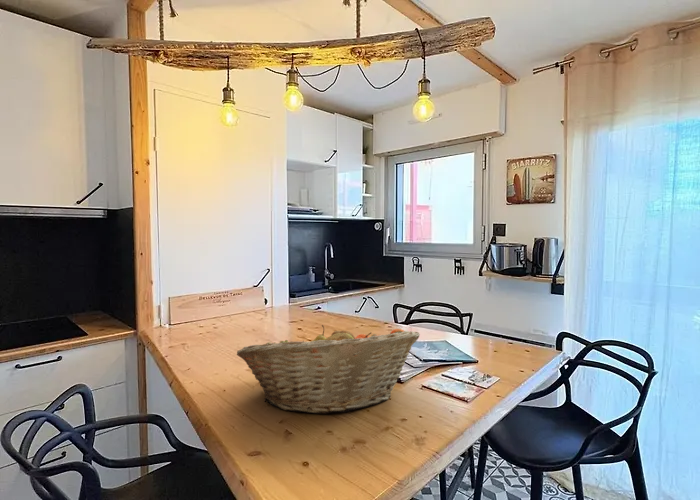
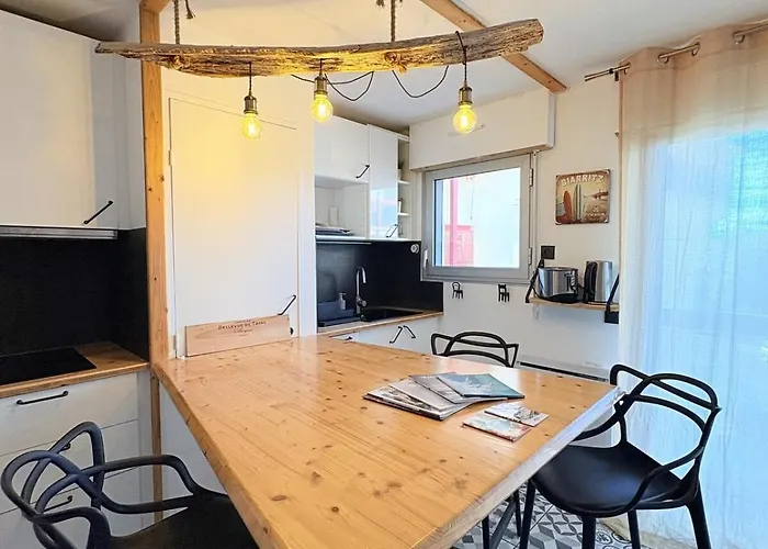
- fruit basket [236,324,421,415]
